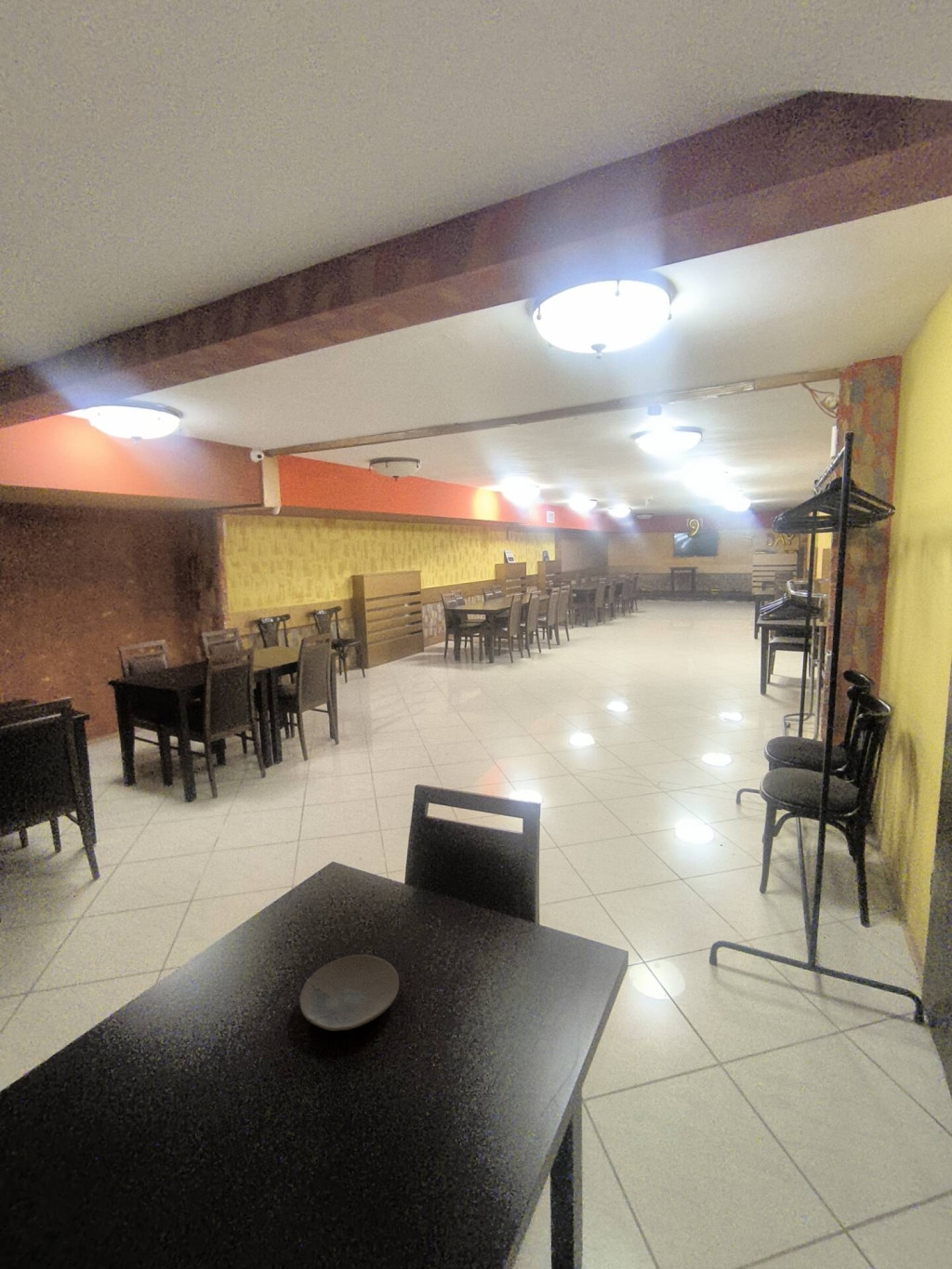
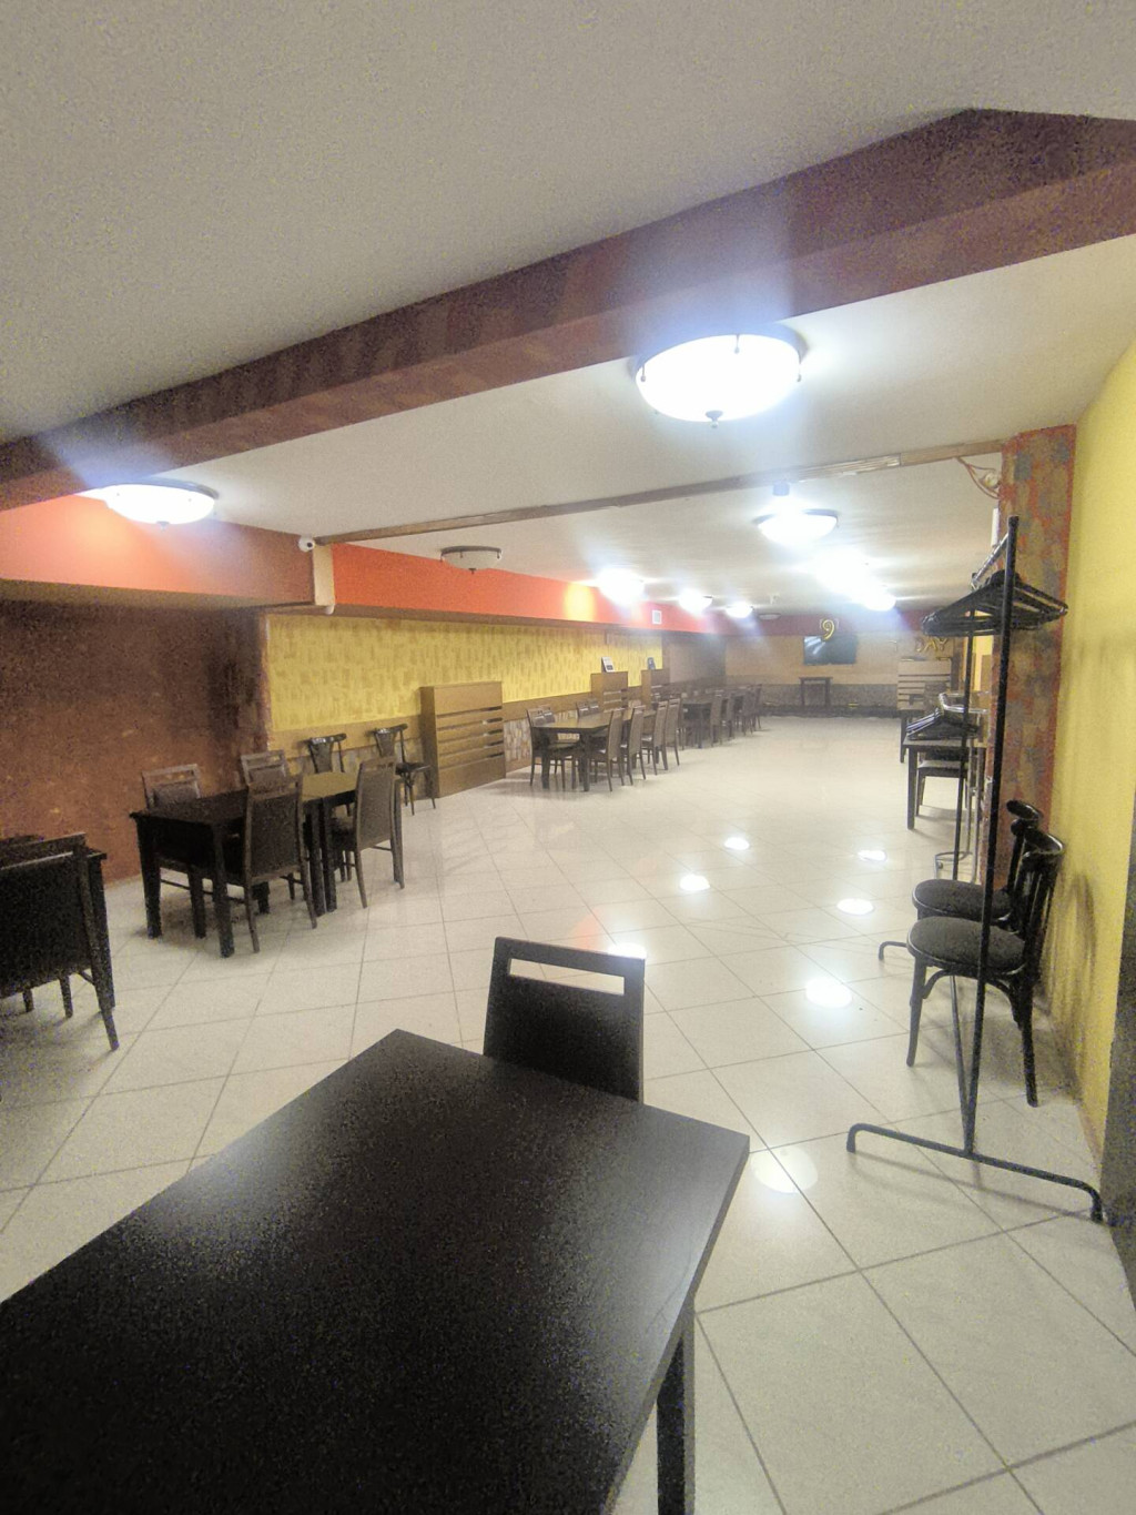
- plate [298,954,400,1032]
